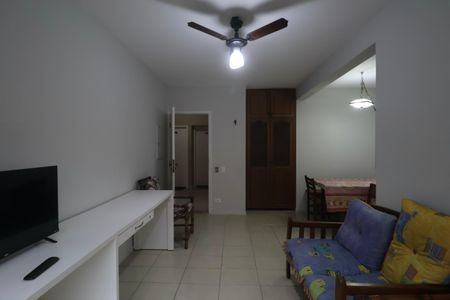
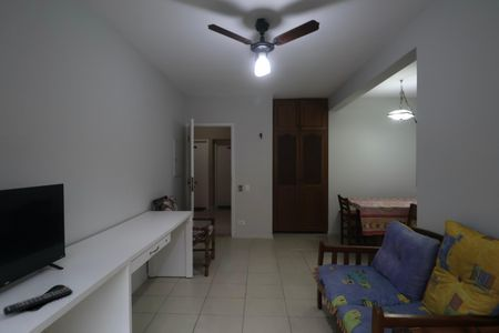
+ remote control [2,286,74,316]
